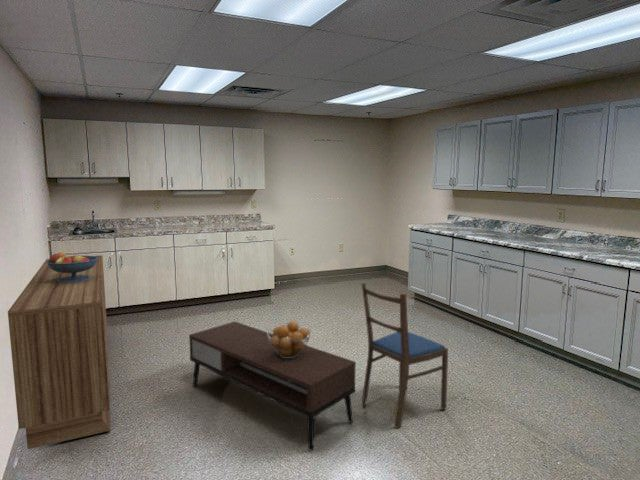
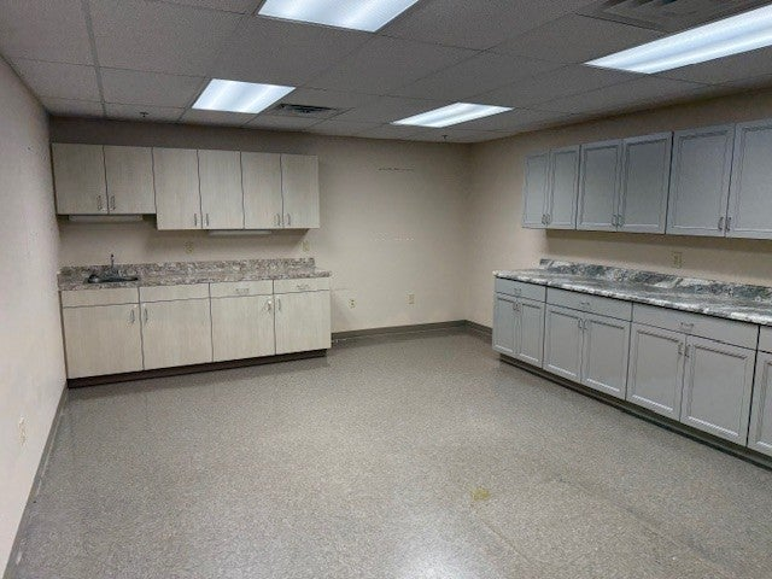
- coffee table [188,320,357,451]
- sideboard [7,254,112,450]
- fruit bowl [46,251,98,283]
- dining chair [360,281,449,429]
- fruit basket [266,320,312,358]
